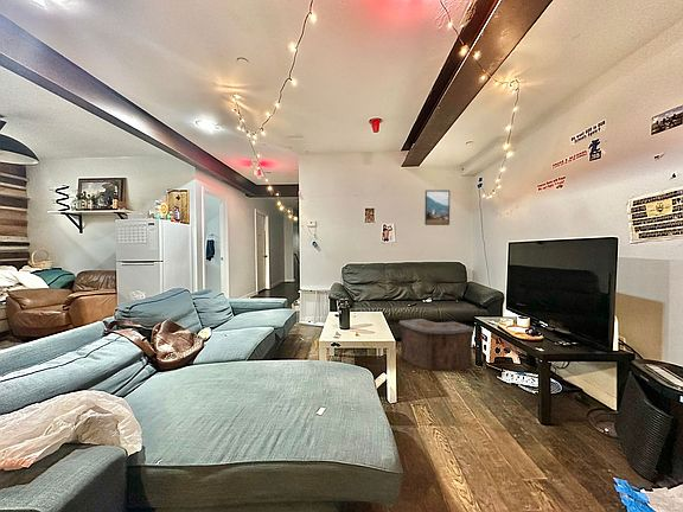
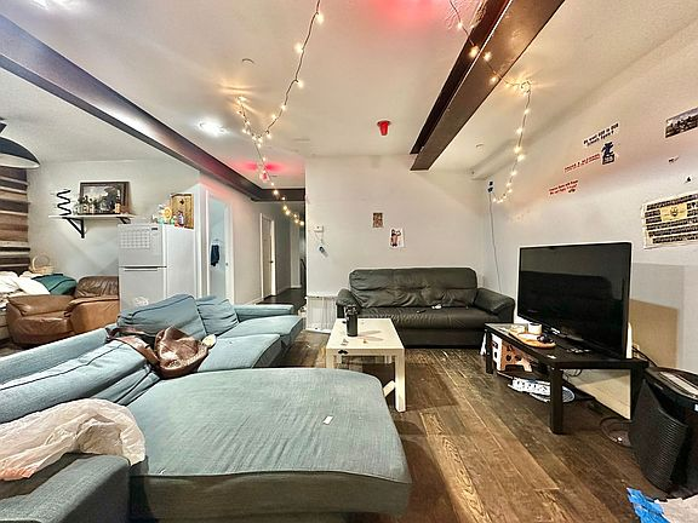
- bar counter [398,318,475,372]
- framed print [423,190,451,226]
